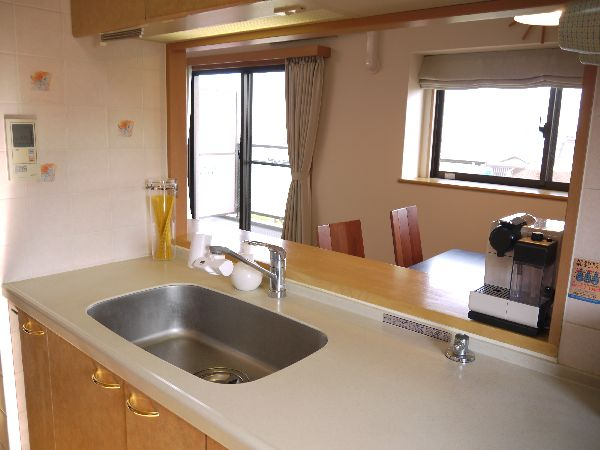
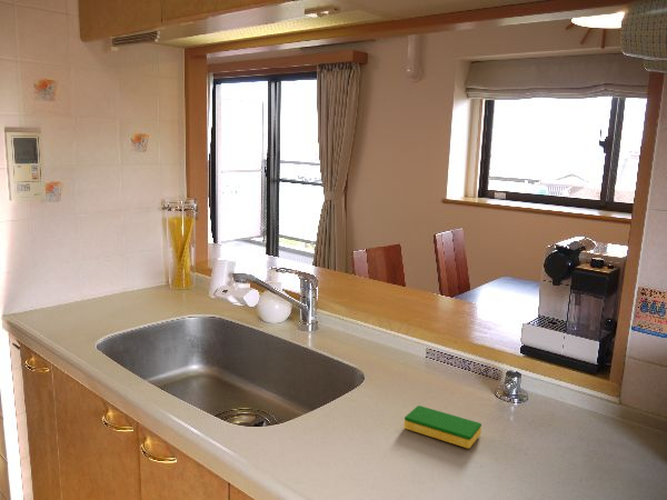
+ dish sponge [402,404,482,449]
